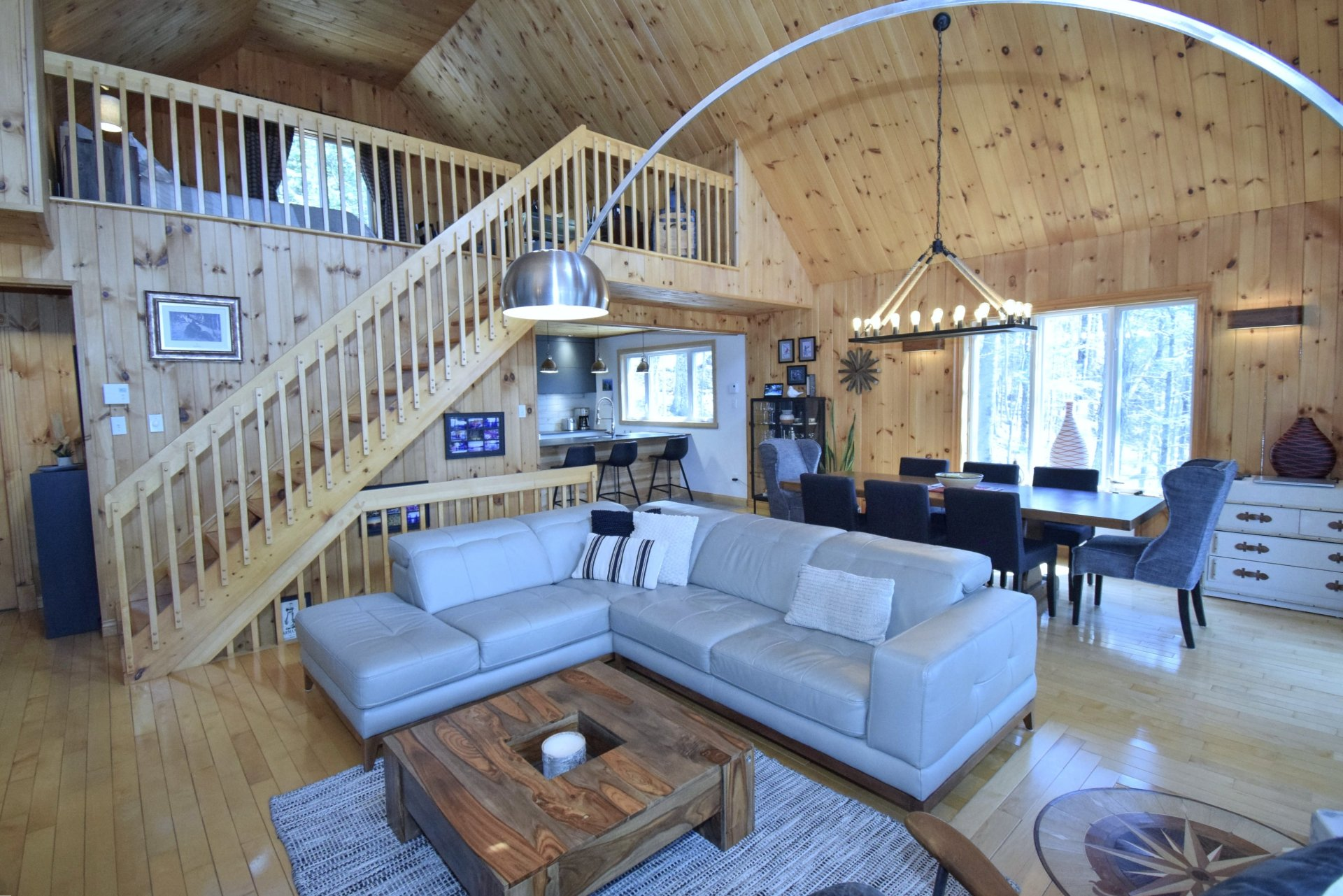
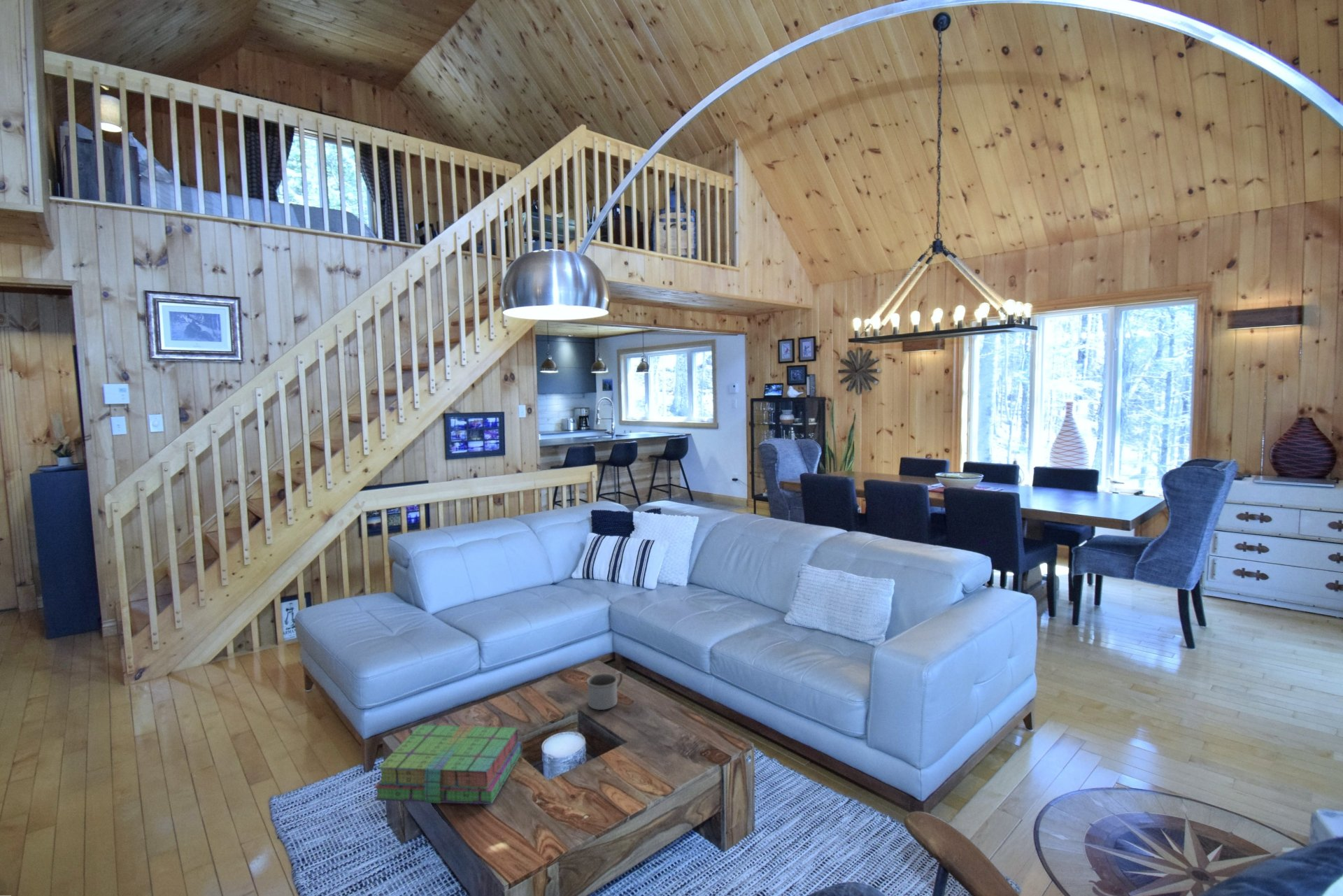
+ mug [586,671,623,711]
+ stack of books [373,724,523,805]
